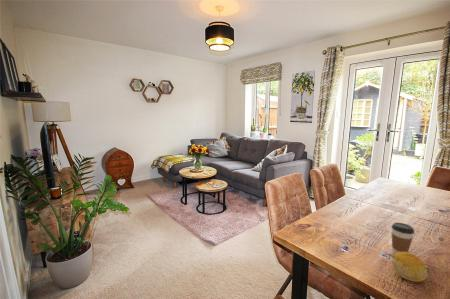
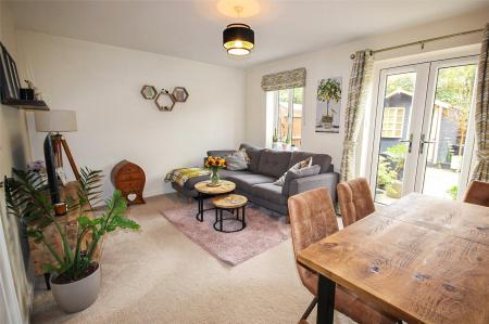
- fruit [392,251,429,283]
- coffee cup [390,222,415,254]
